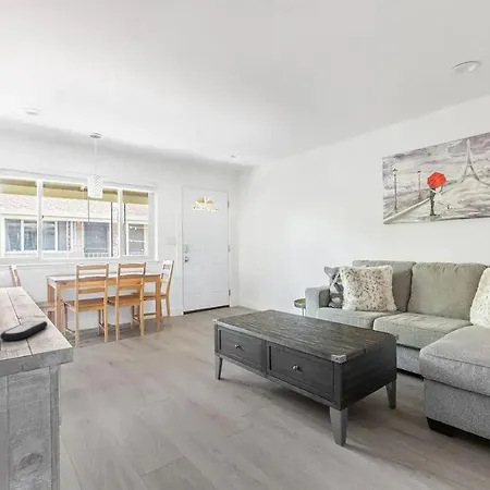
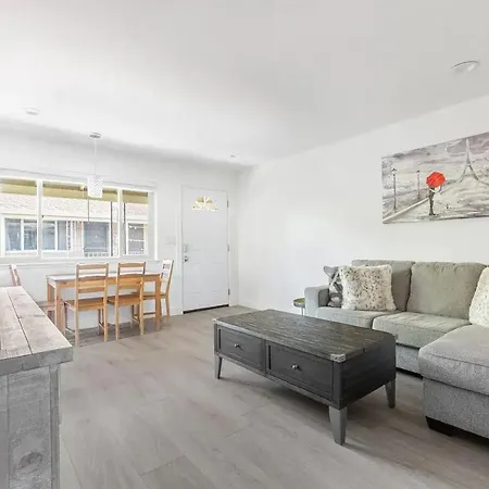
- remote control [0,320,49,342]
